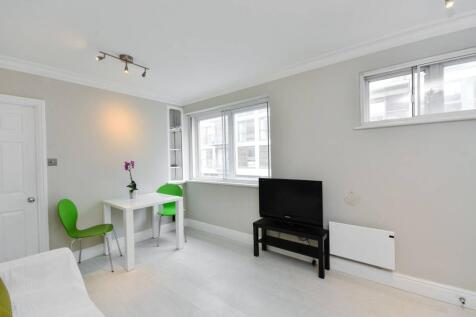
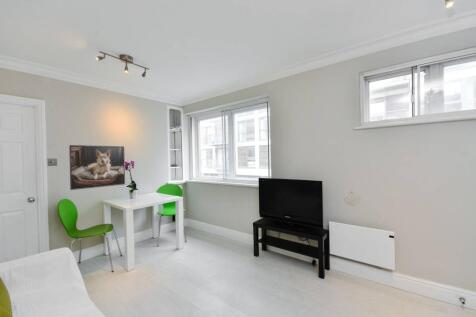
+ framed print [68,144,126,191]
